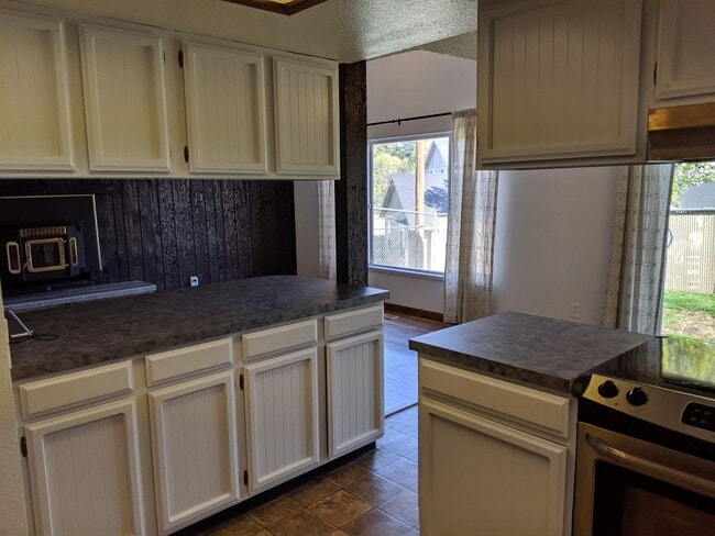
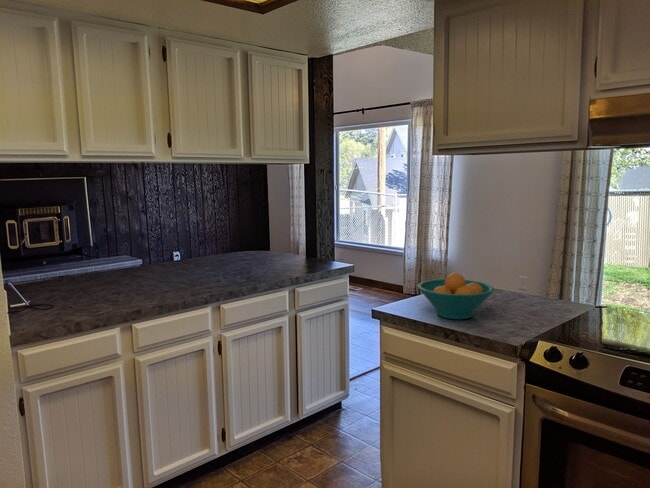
+ fruit bowl [417,272,495,320]
